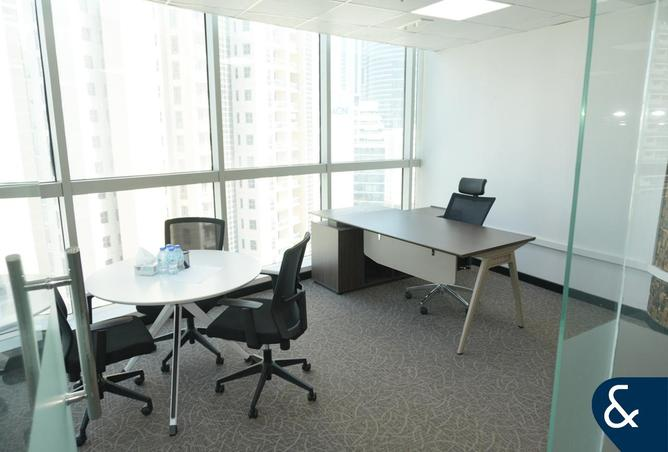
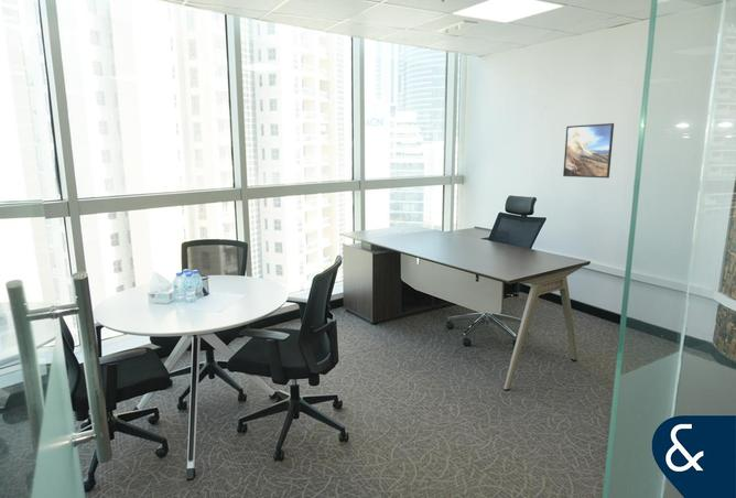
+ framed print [562,122,615,180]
